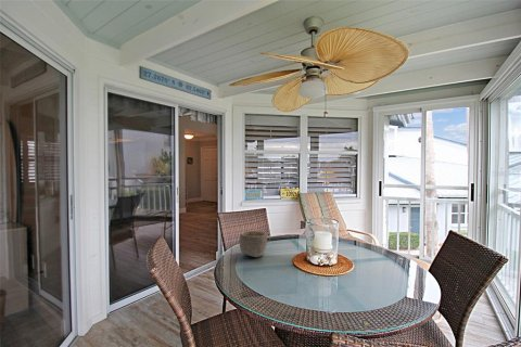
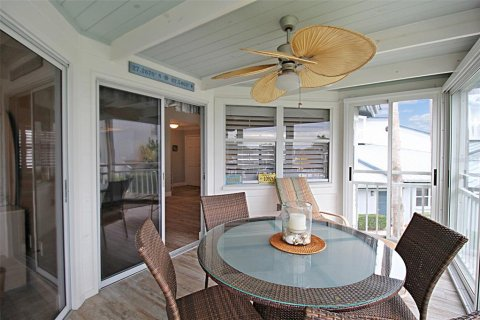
- bowl [239,230,268,258]
